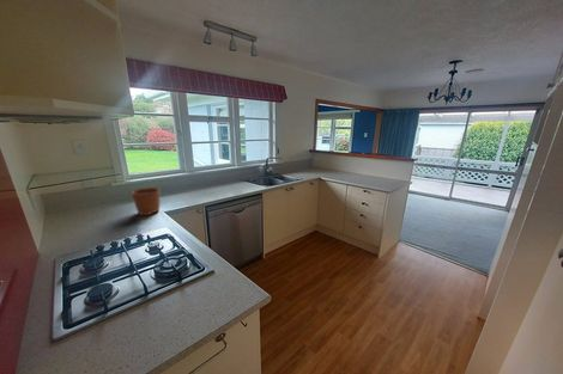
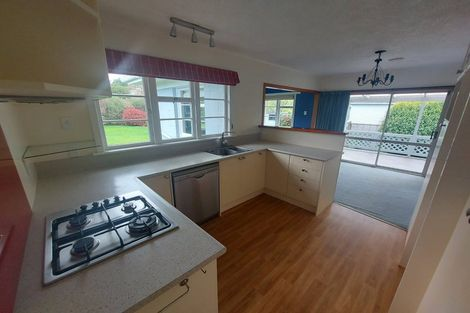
- plant pot [131,178,161,216]
